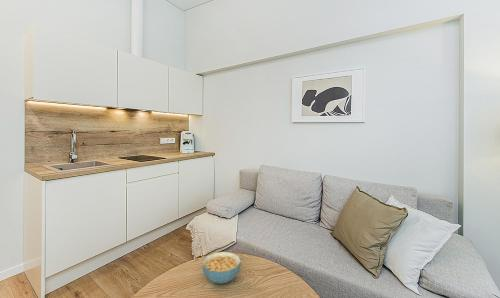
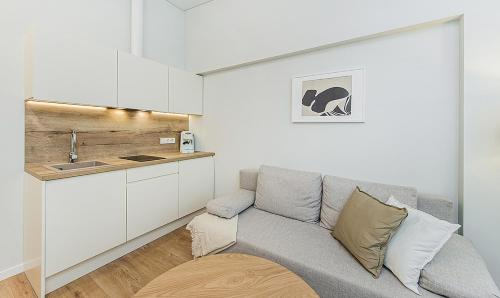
- cereal bowl [201,251,242,285]
